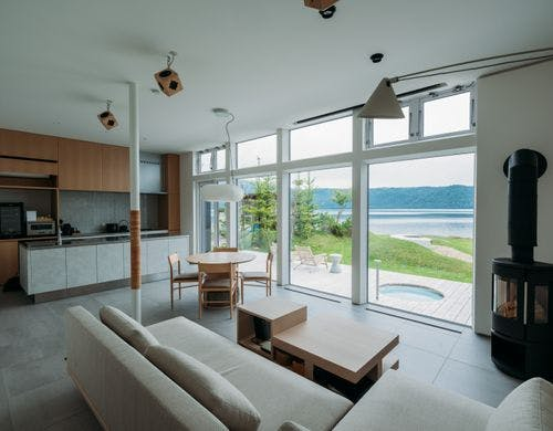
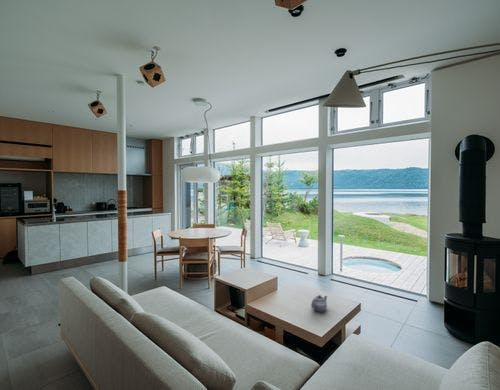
+ teapot [310,294,328,312]
